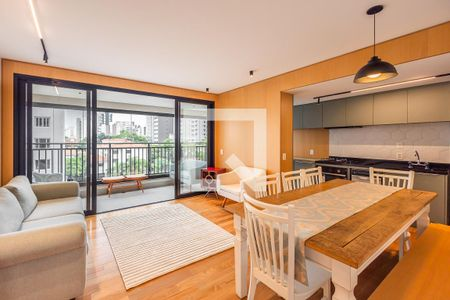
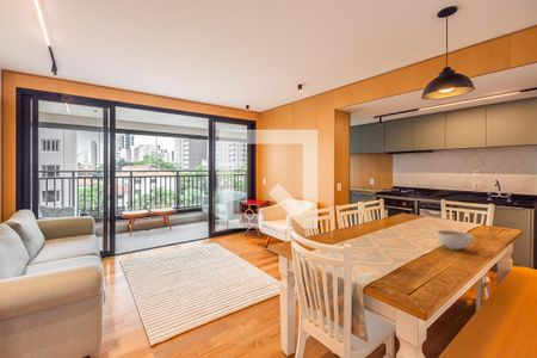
+ bowl [436,229,475,251]
